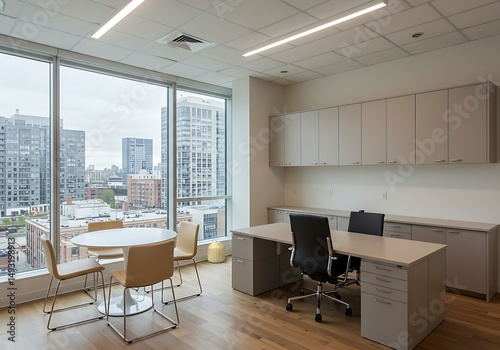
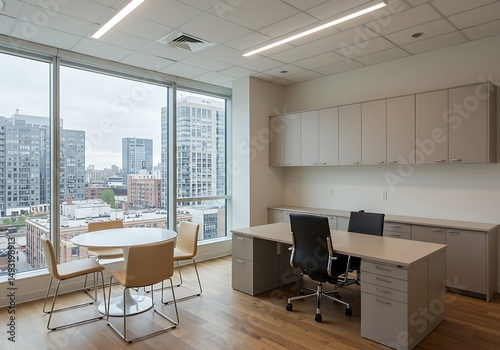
- basket [207,240,226,264]
